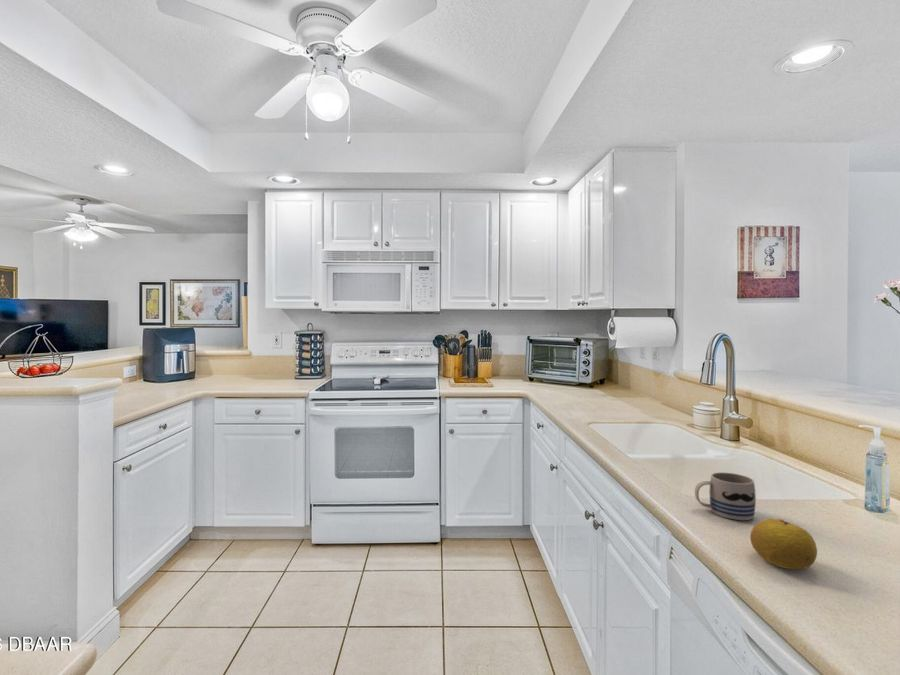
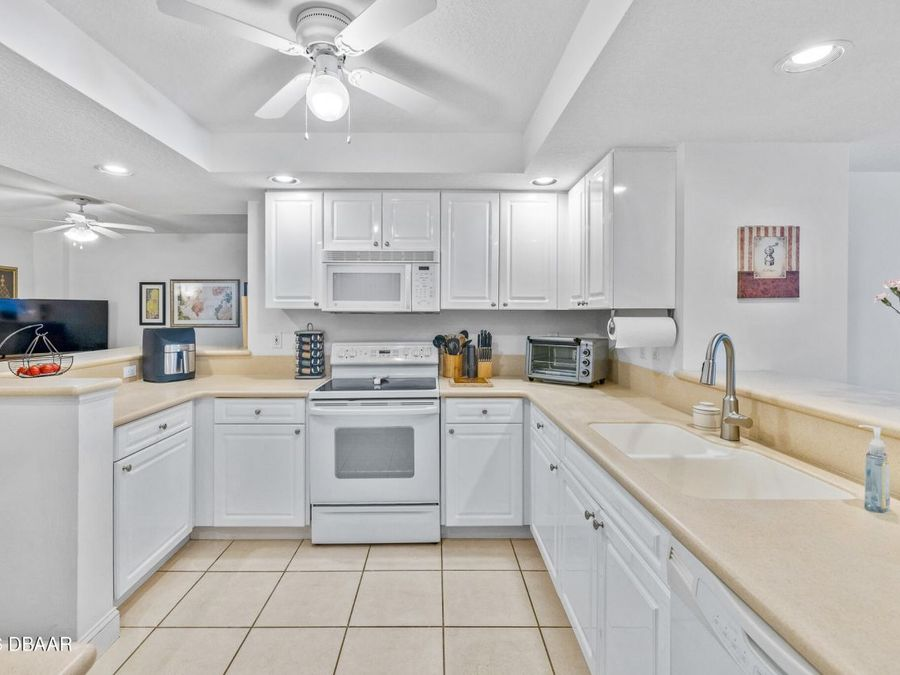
- fruit [749,518,818,570]
- mug [694,471,757,521]
